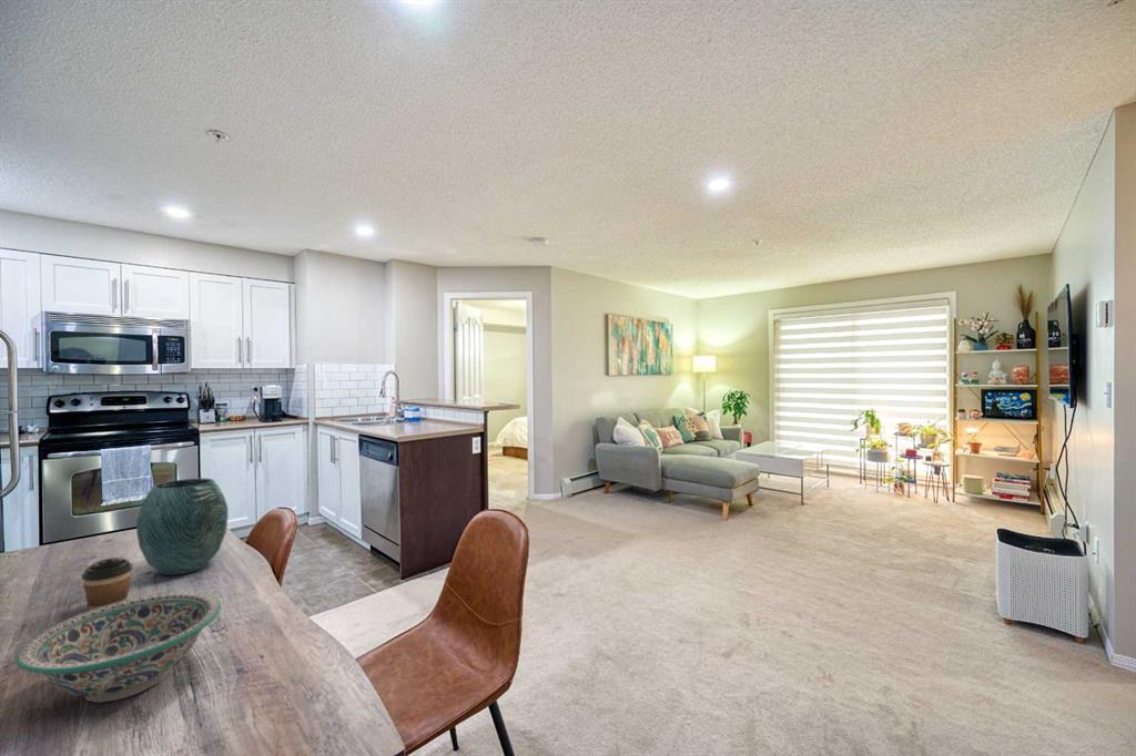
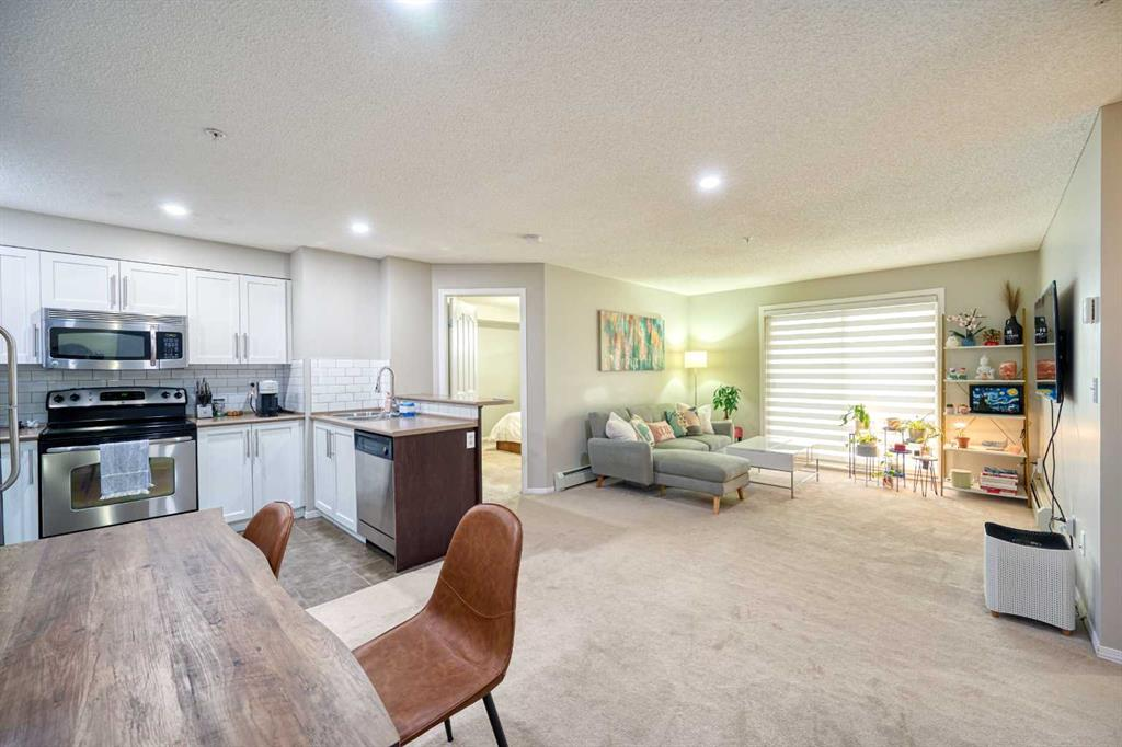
- vase [135,478,230,576]
- decorative bowl [14,591,222,704]
- coffee cup [81,556,133,611]
